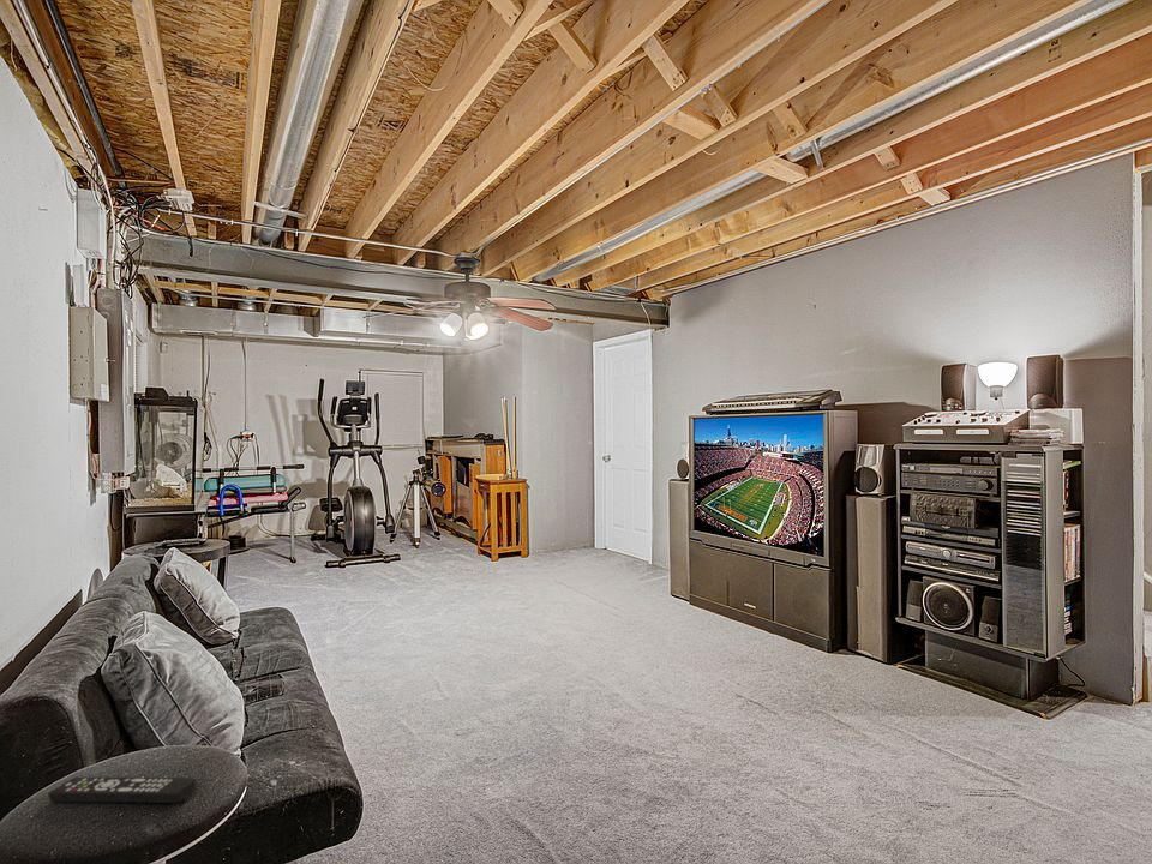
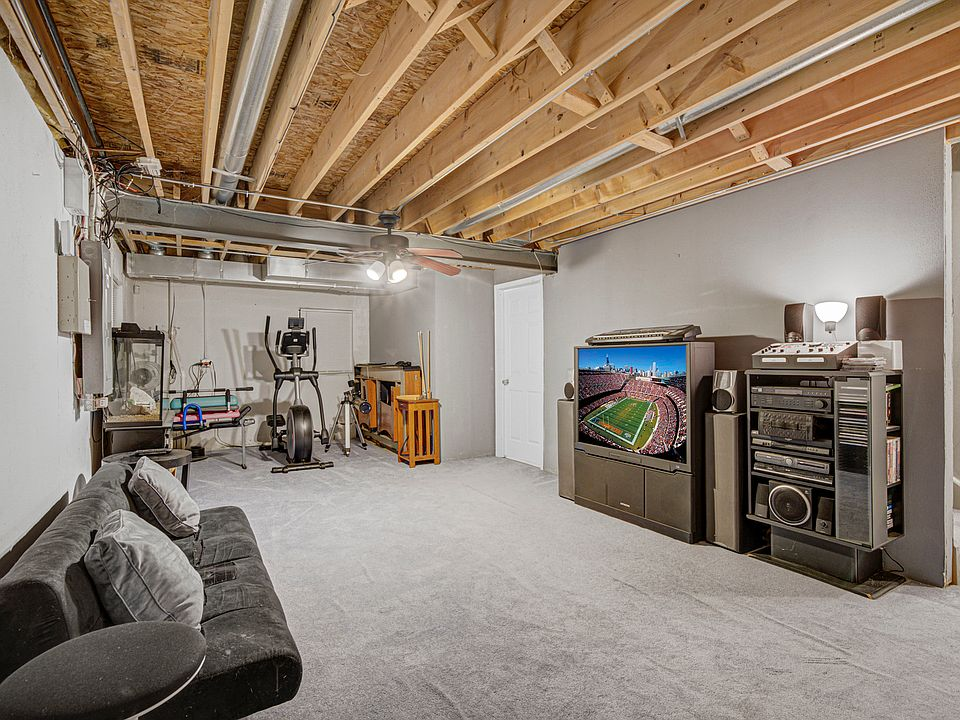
- remote control [47,776,198,804]
